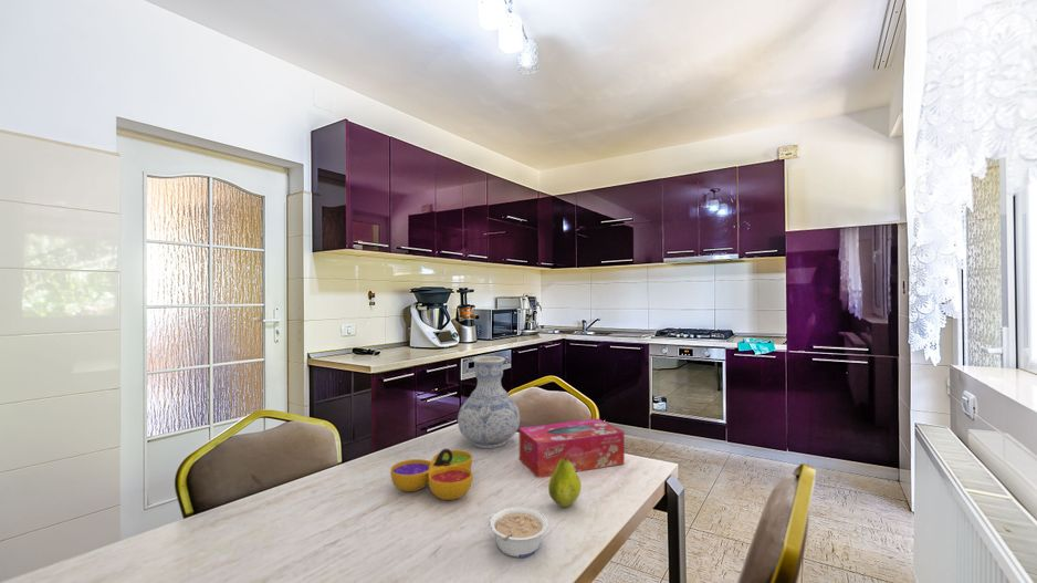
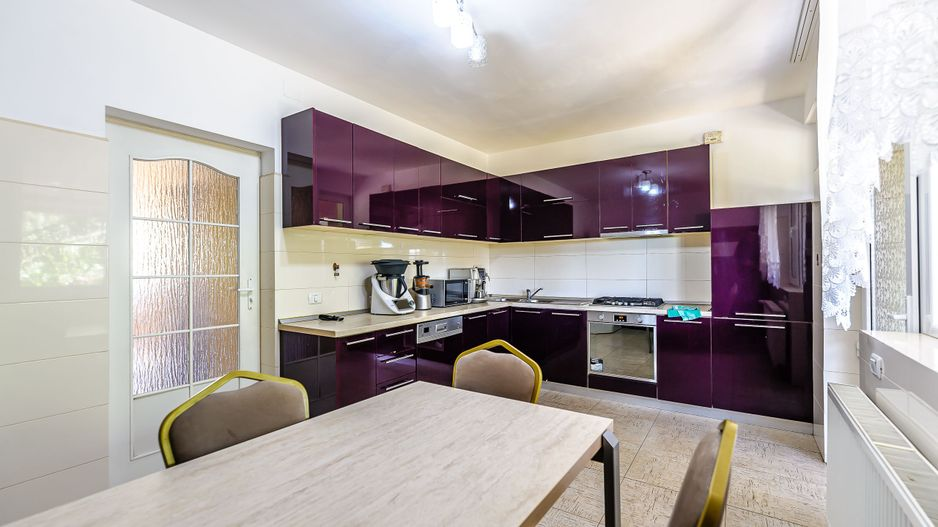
- tissue box [518,417,626,479]
- decorative bowl [389,448,473,501]
- legume [488,504,549,559]
- fruit [547,455,583,509]
- vase [457,355,521,449]
